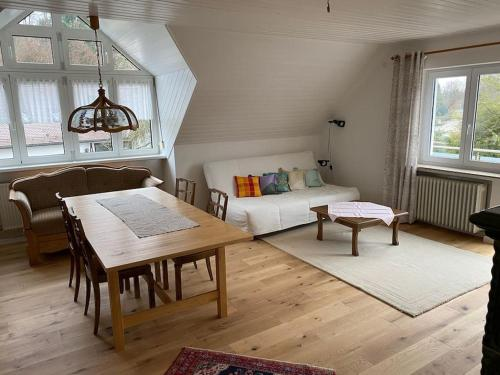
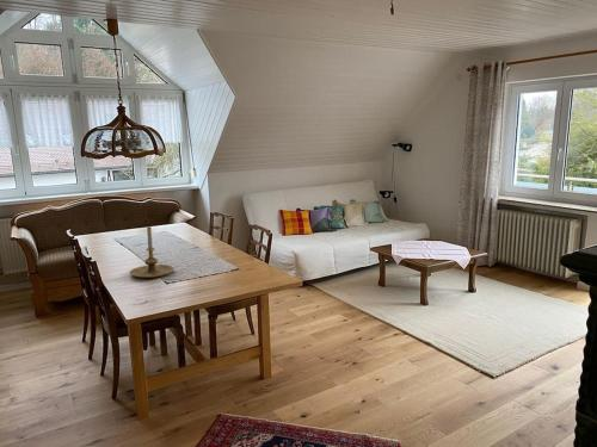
+ candle holder [129,225,174,279]
